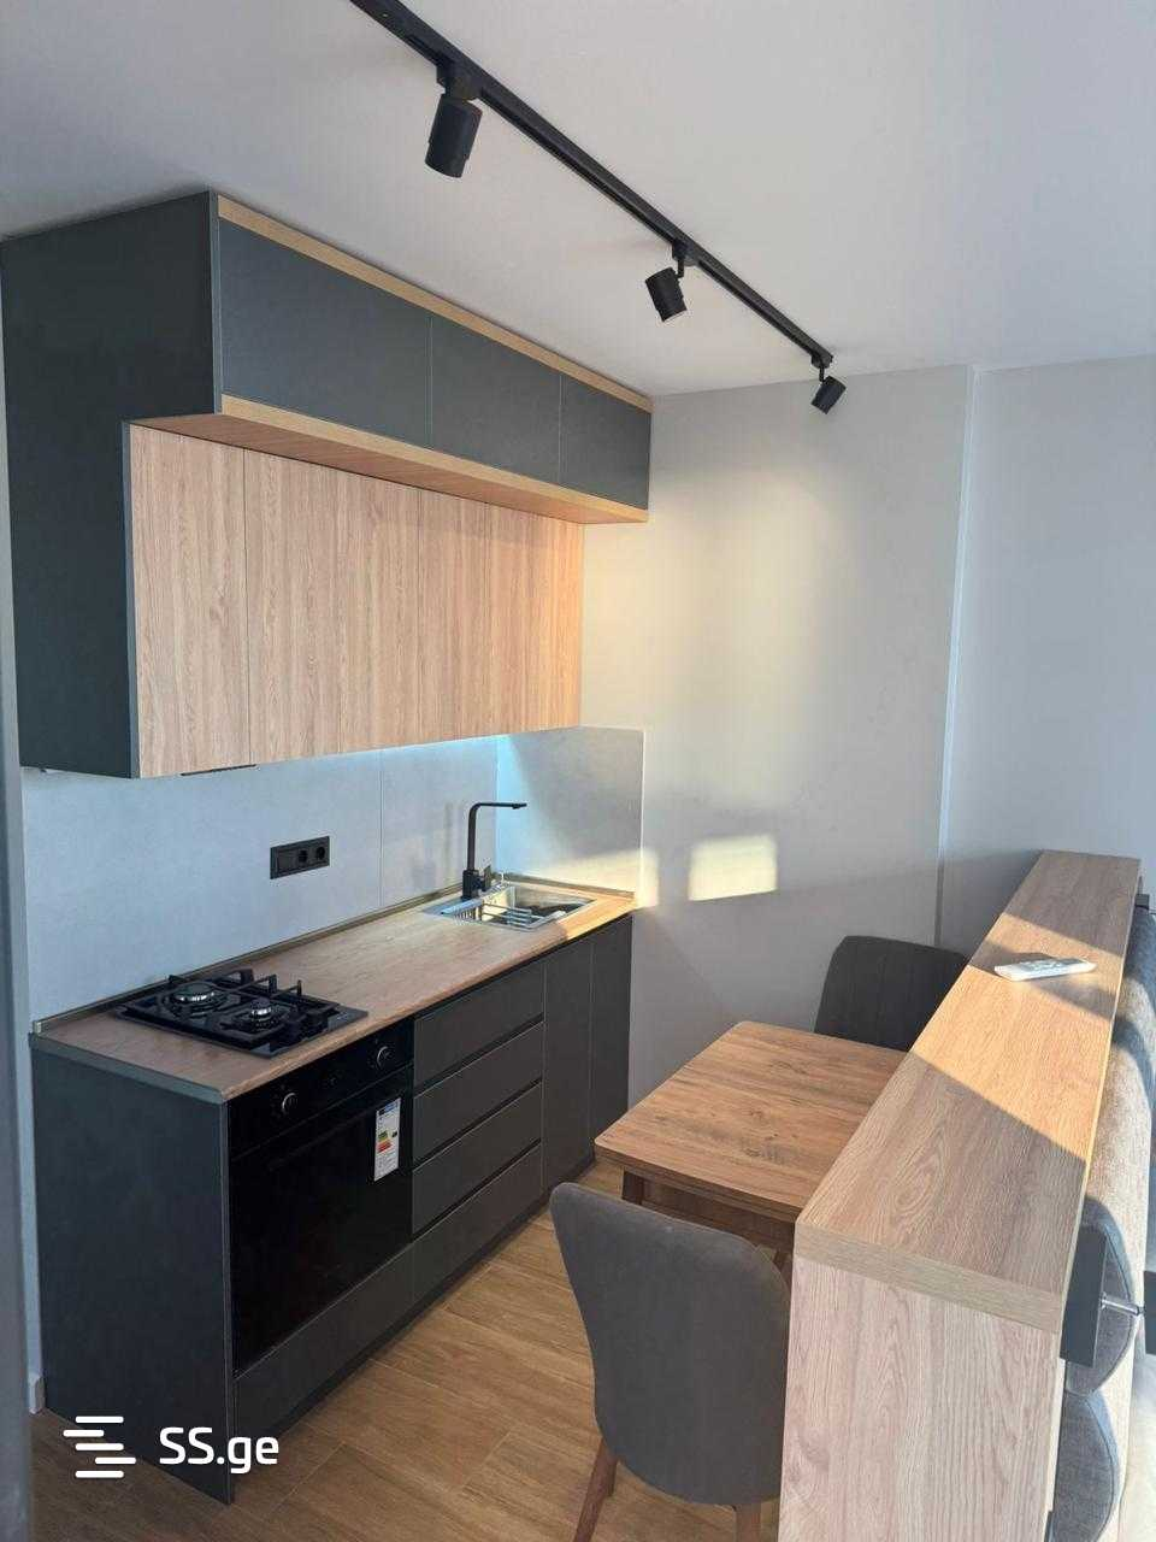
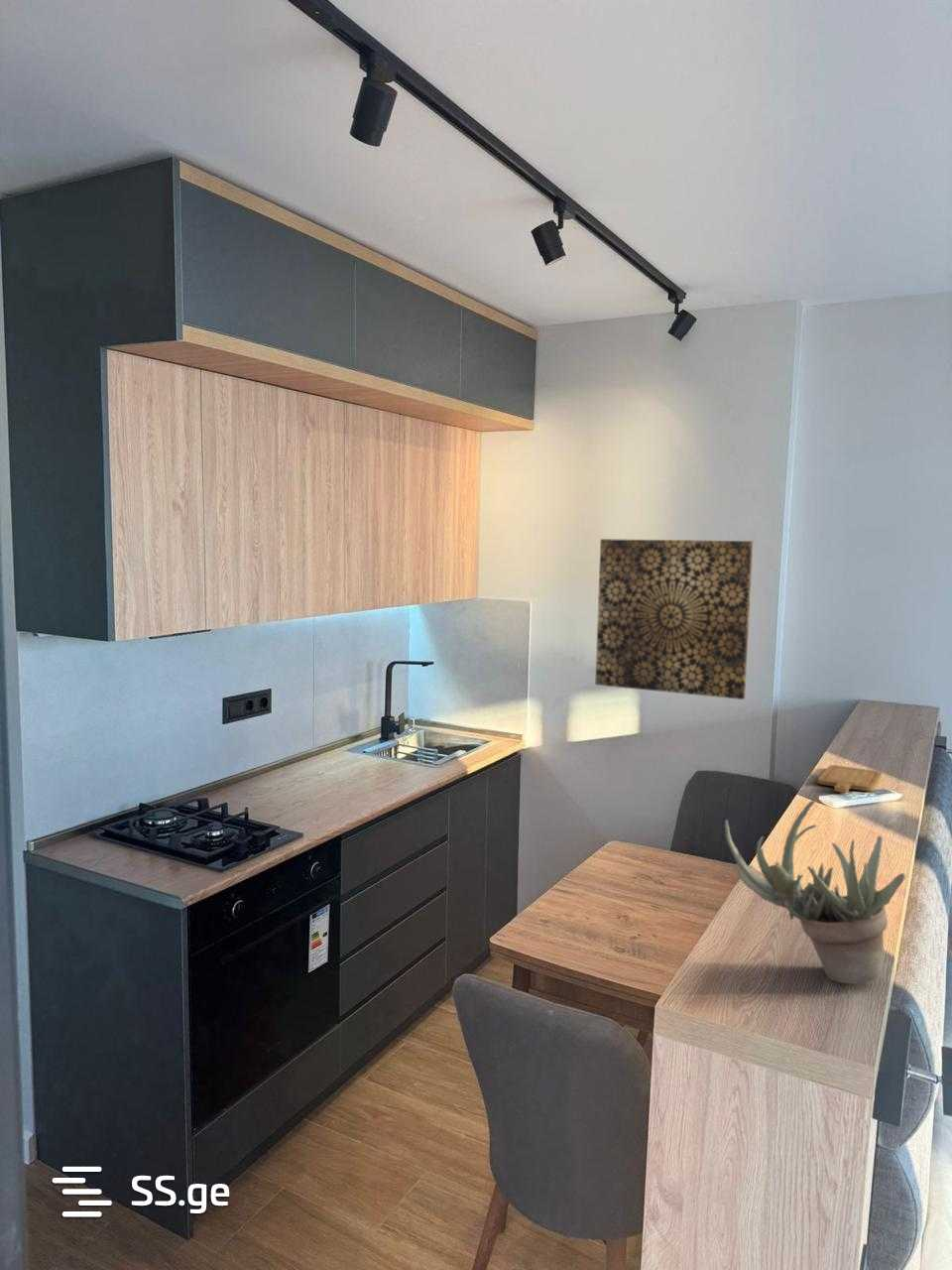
+ wall art [594,538,755,700]
+ chopping board [817,764,883,794]
+ succulent plant [724,800,906,985]
